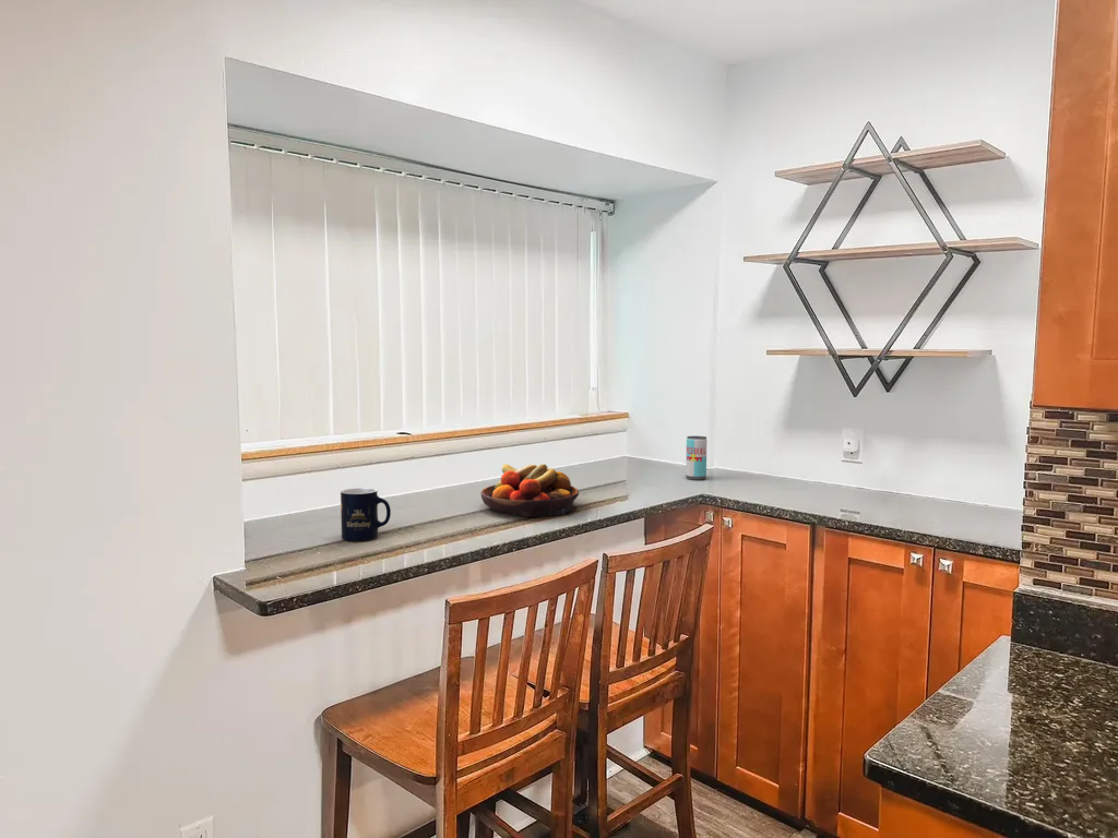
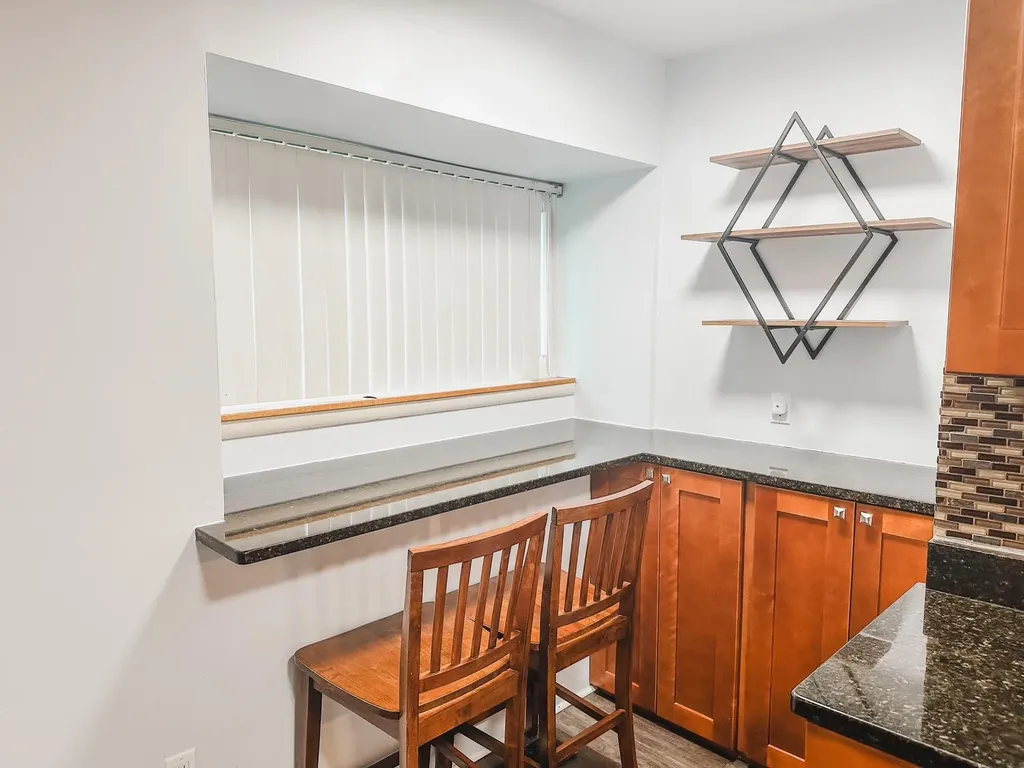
- mug [340,487,392,542]
- beverage can [685,435,709,481]
- fruit bowl [480,463,580,517]
